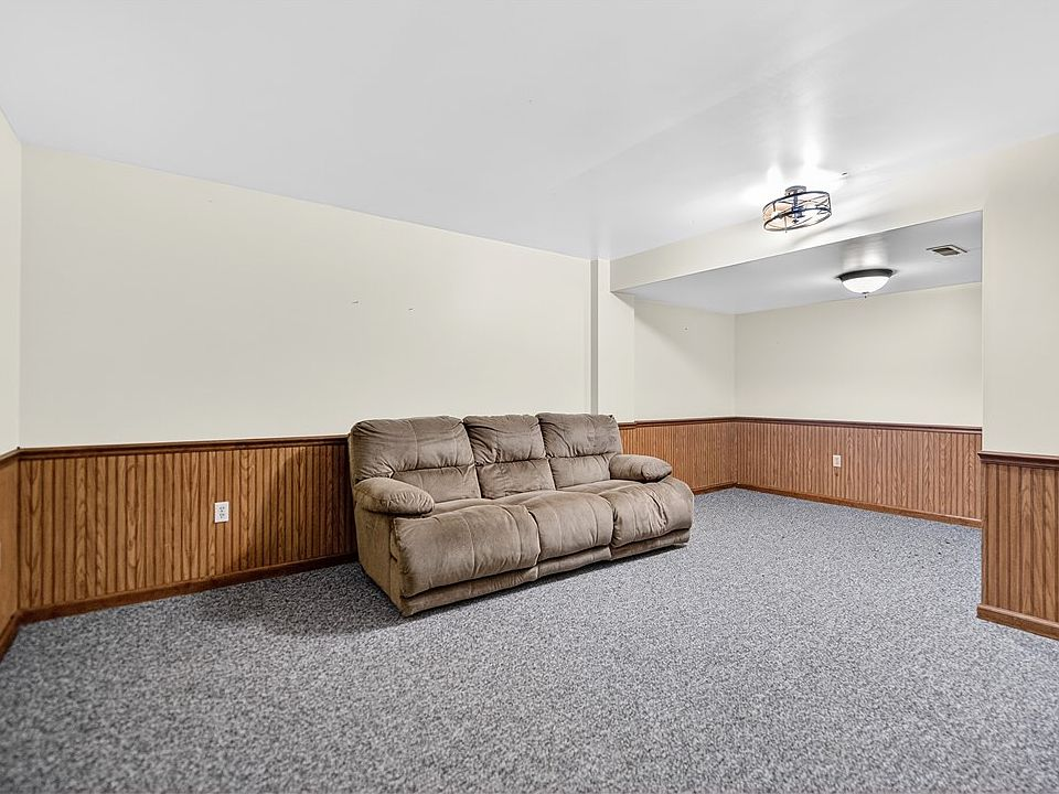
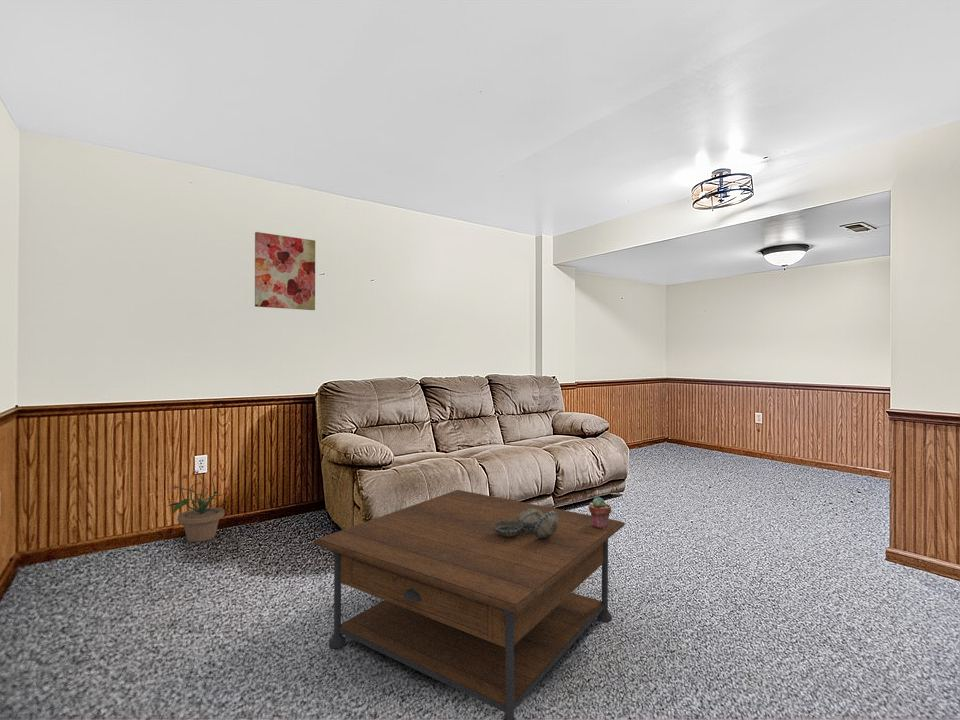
+ decorative bowl [493,508,559,539]
+ potted plant [167,469,232,543]
+ wall art [254,231,316,311]
+ coffee table [312,489,626,720]
+ potted succulent [588,496,612,529]
